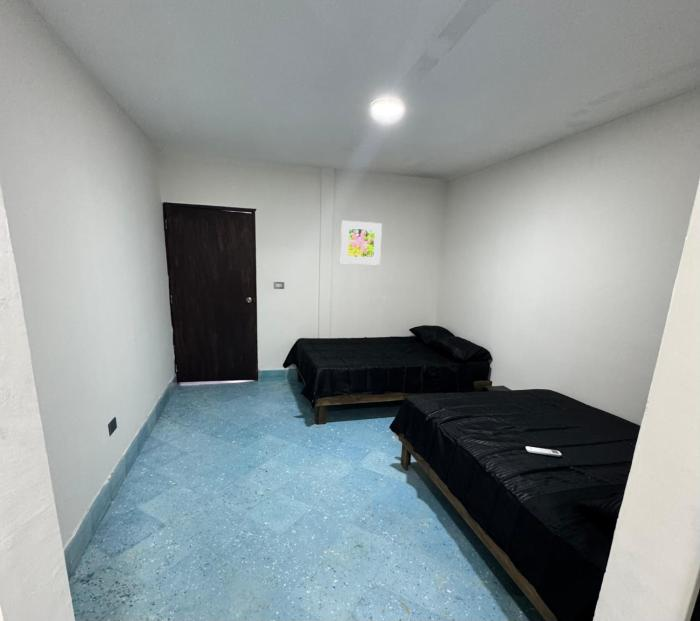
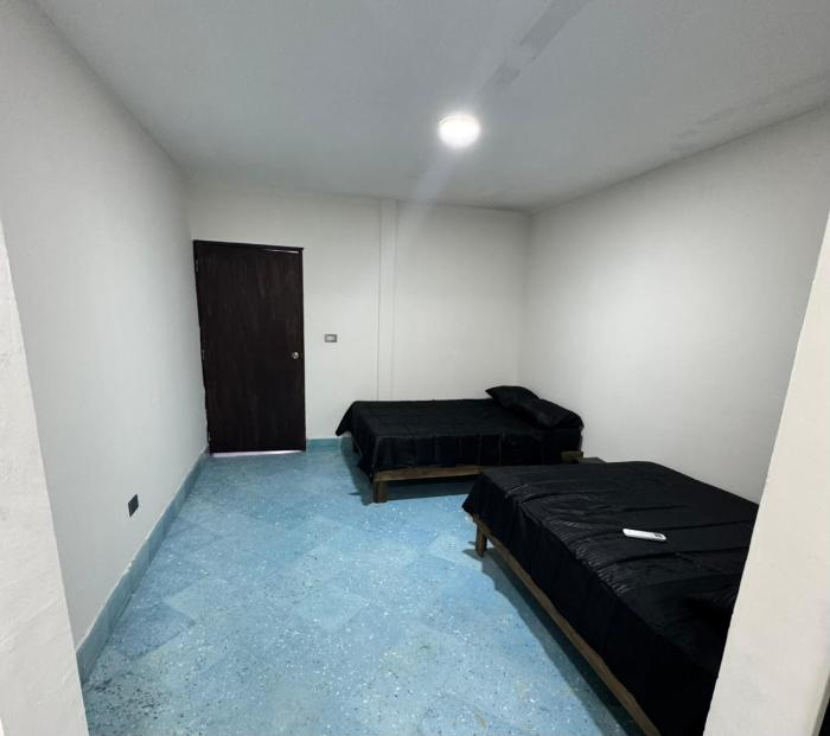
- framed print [340,220,383,266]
